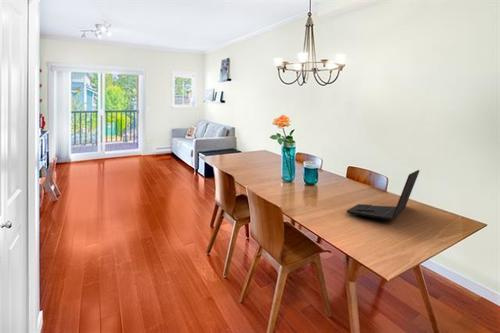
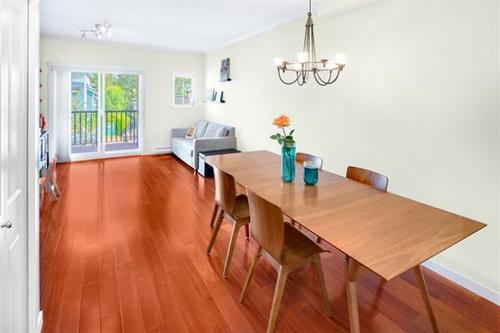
- laptop [346,169,420,221]
